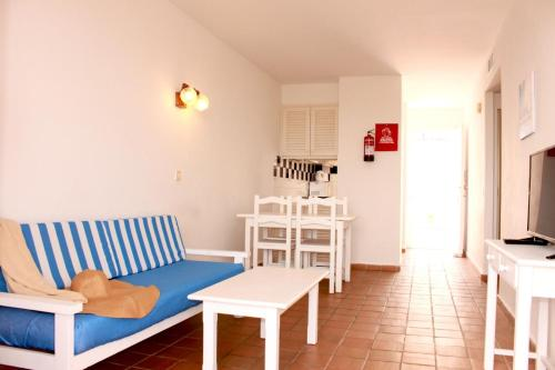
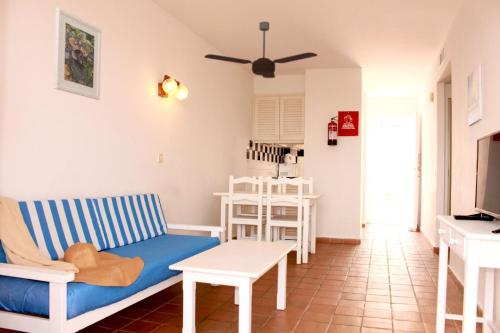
+ ceiling fan [203,21,318,79]
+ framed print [53,7,102,101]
